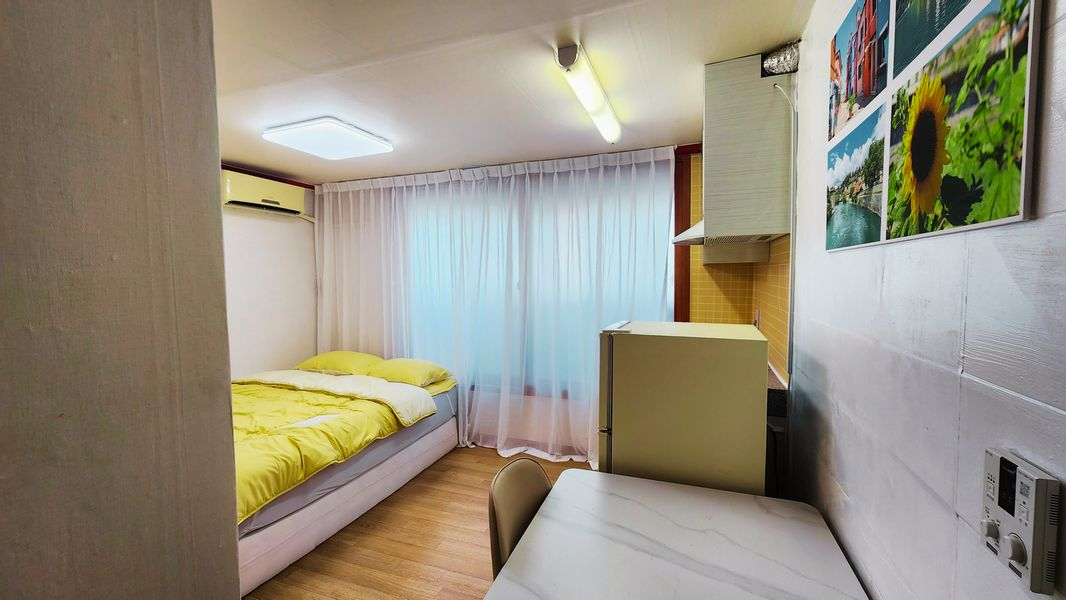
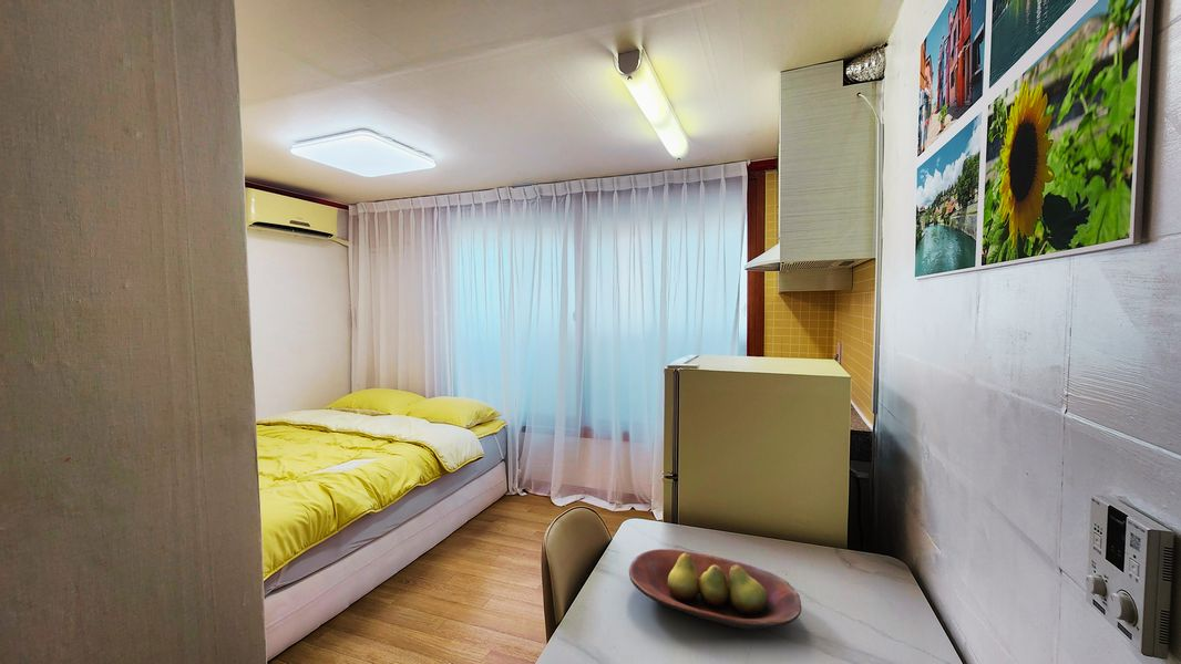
+ fruit bowl [628,548,802,631]
